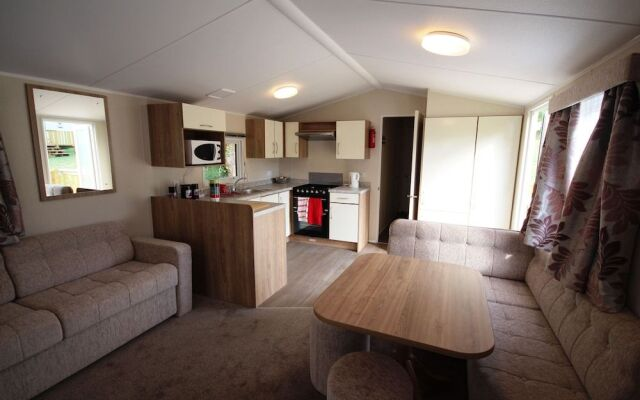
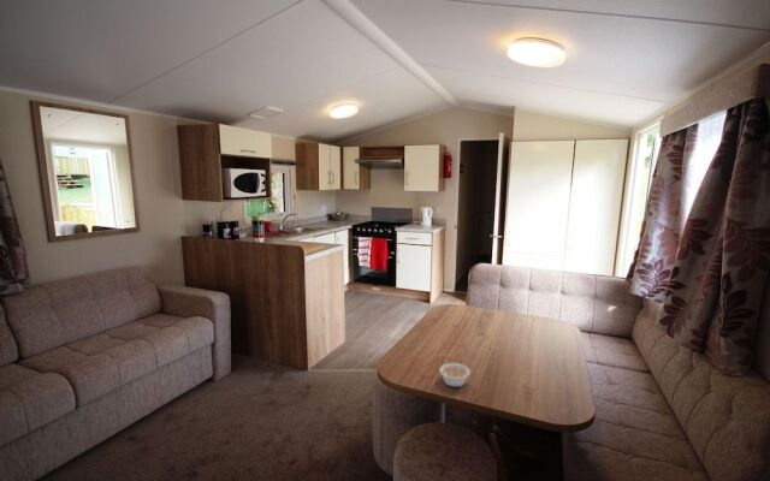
+ legume [438,362,472,388]
